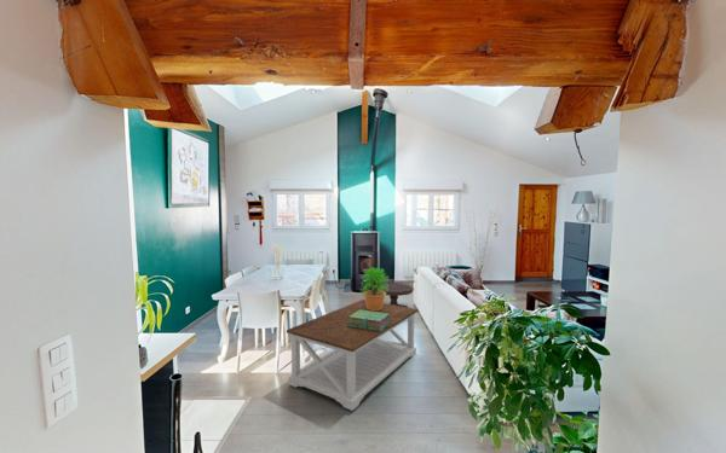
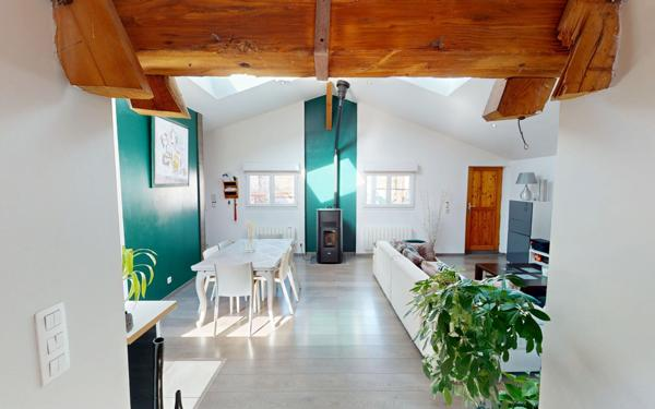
- side table [374,283,415,308]
- potted plant [359,266,391,310]
- stack of books [348,309,391,331]
- coffee table [286,298,420,412]
